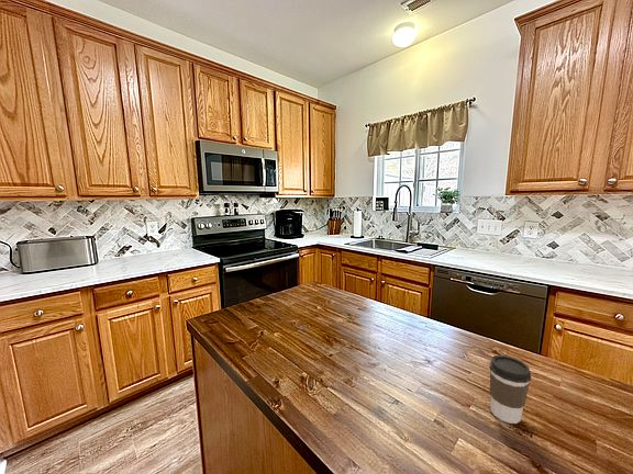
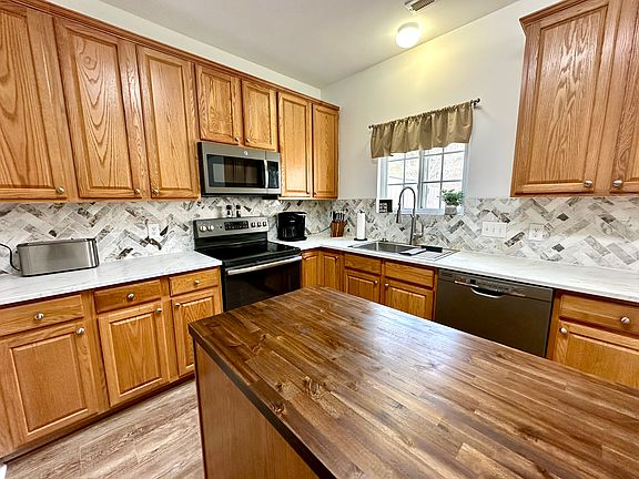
- coffee cup [488,354,532,425]
